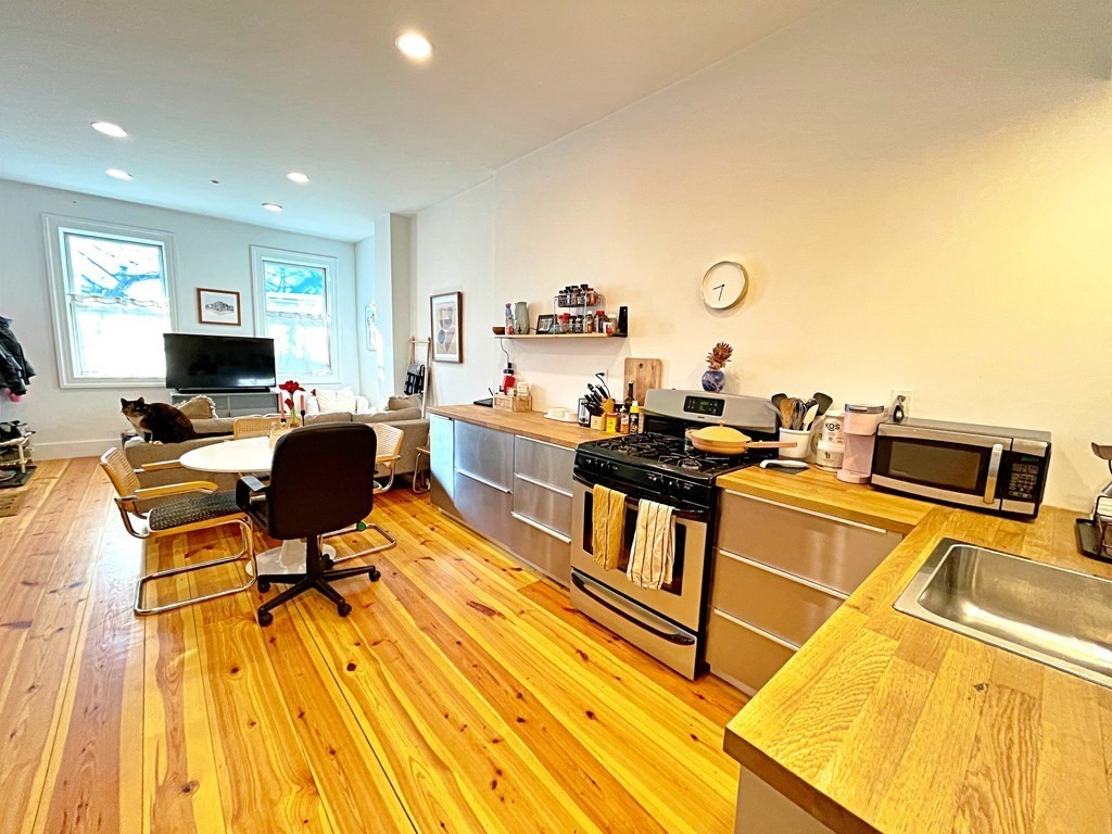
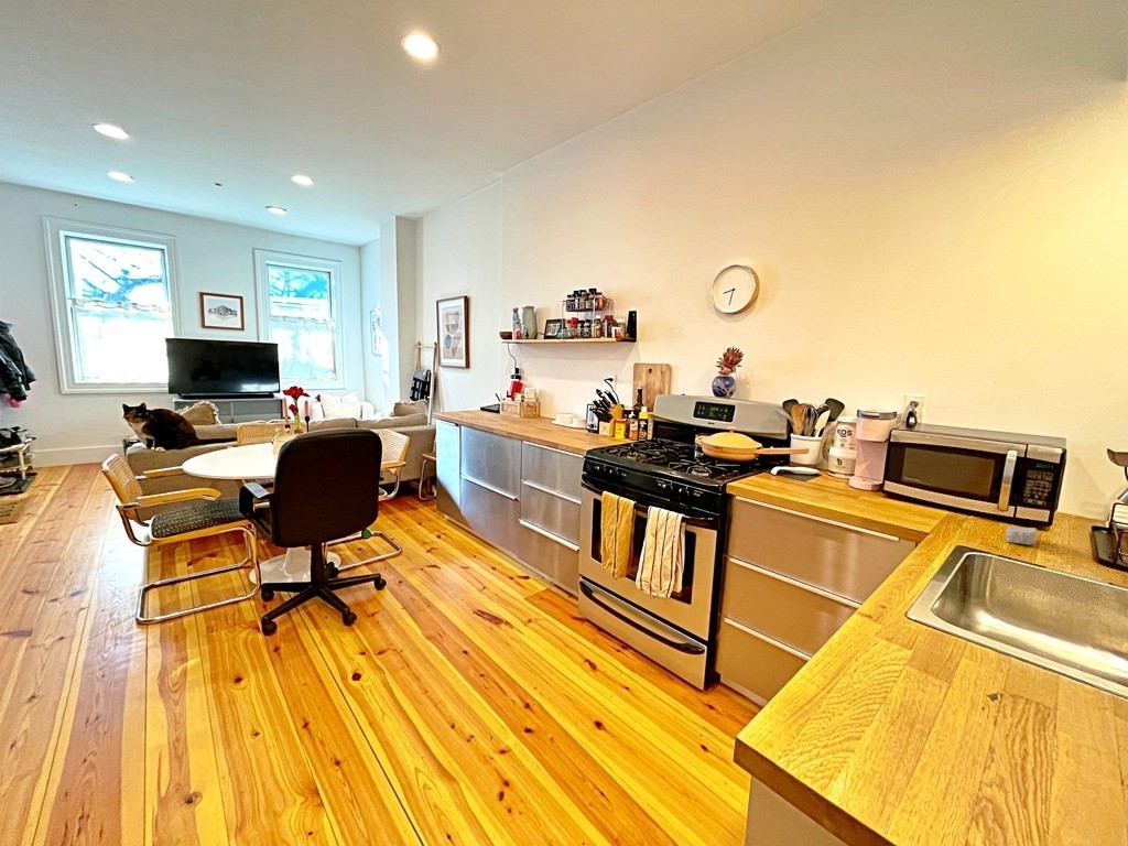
+ soap bar [1005,525,1038,546]
